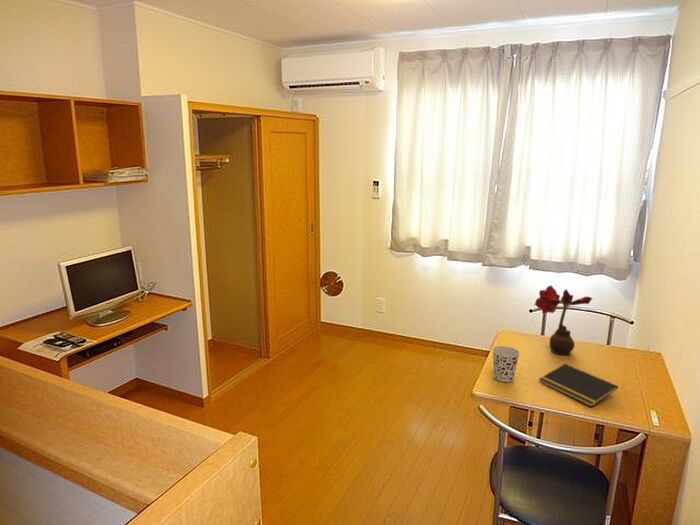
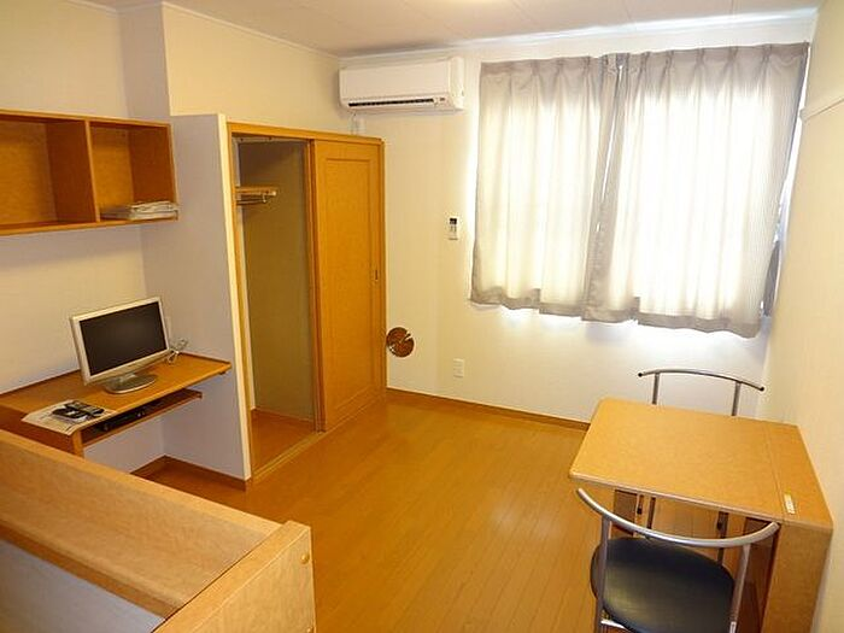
- flower [533,284,594,356]
- cup [491,345,521,383]
- notepad [538,363,619,408]
